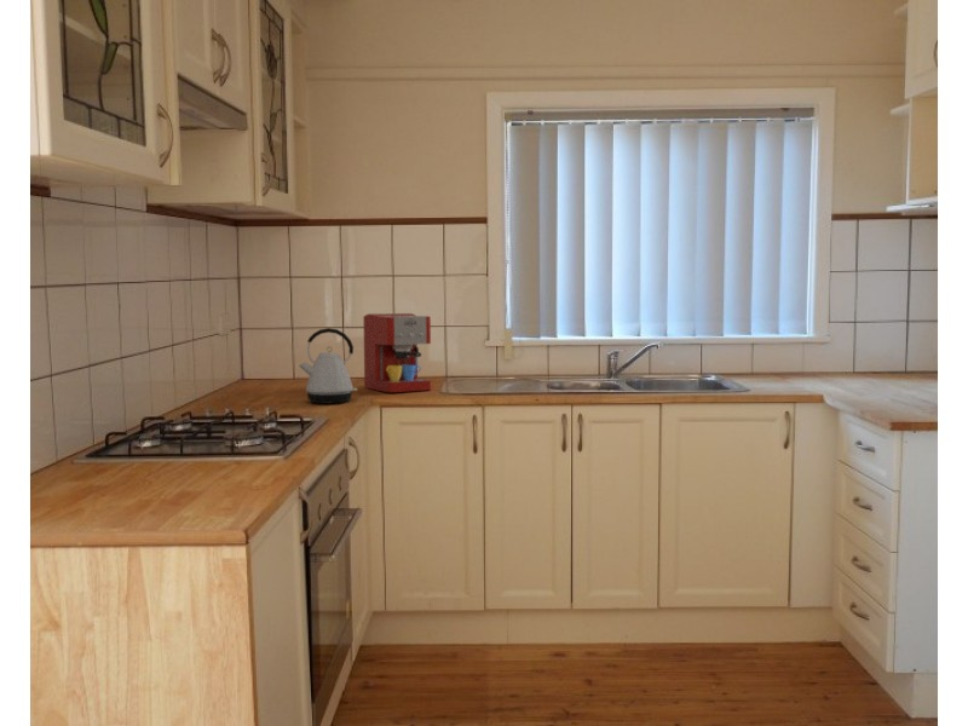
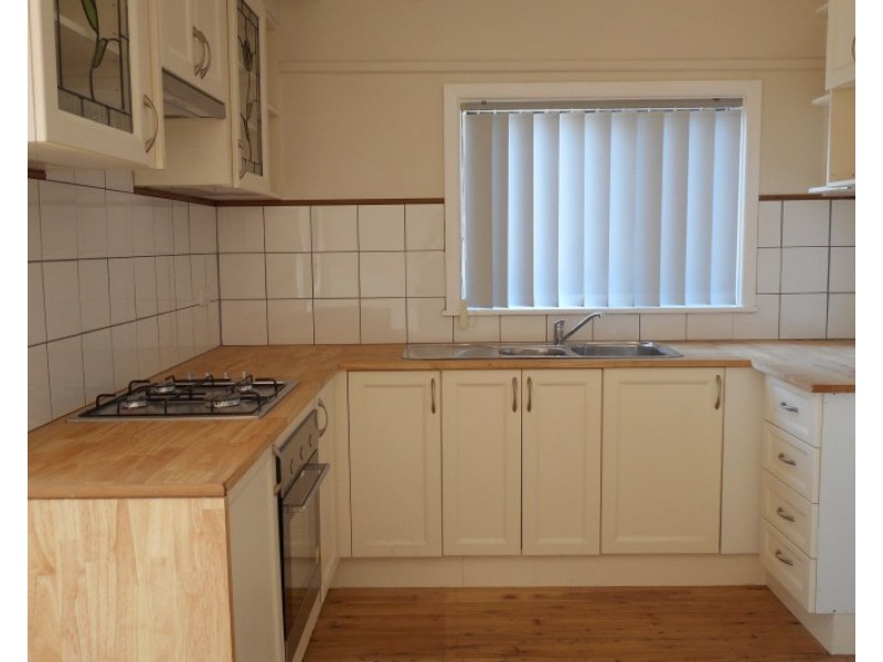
- kettle [298,327,358,405]
- coffee maker [362,312,432,393]
